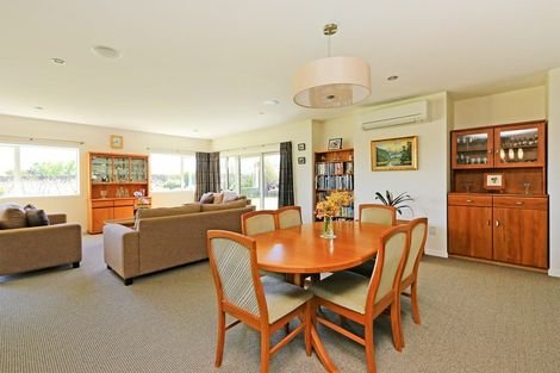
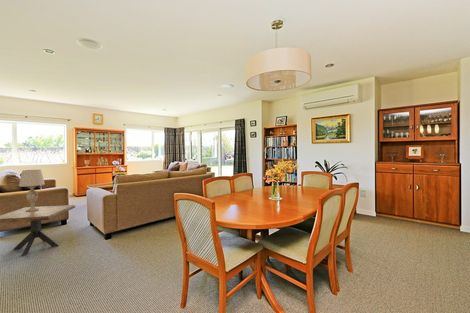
+ side table [0,204,76,257]
+ table lamp [18,169,46,212]
